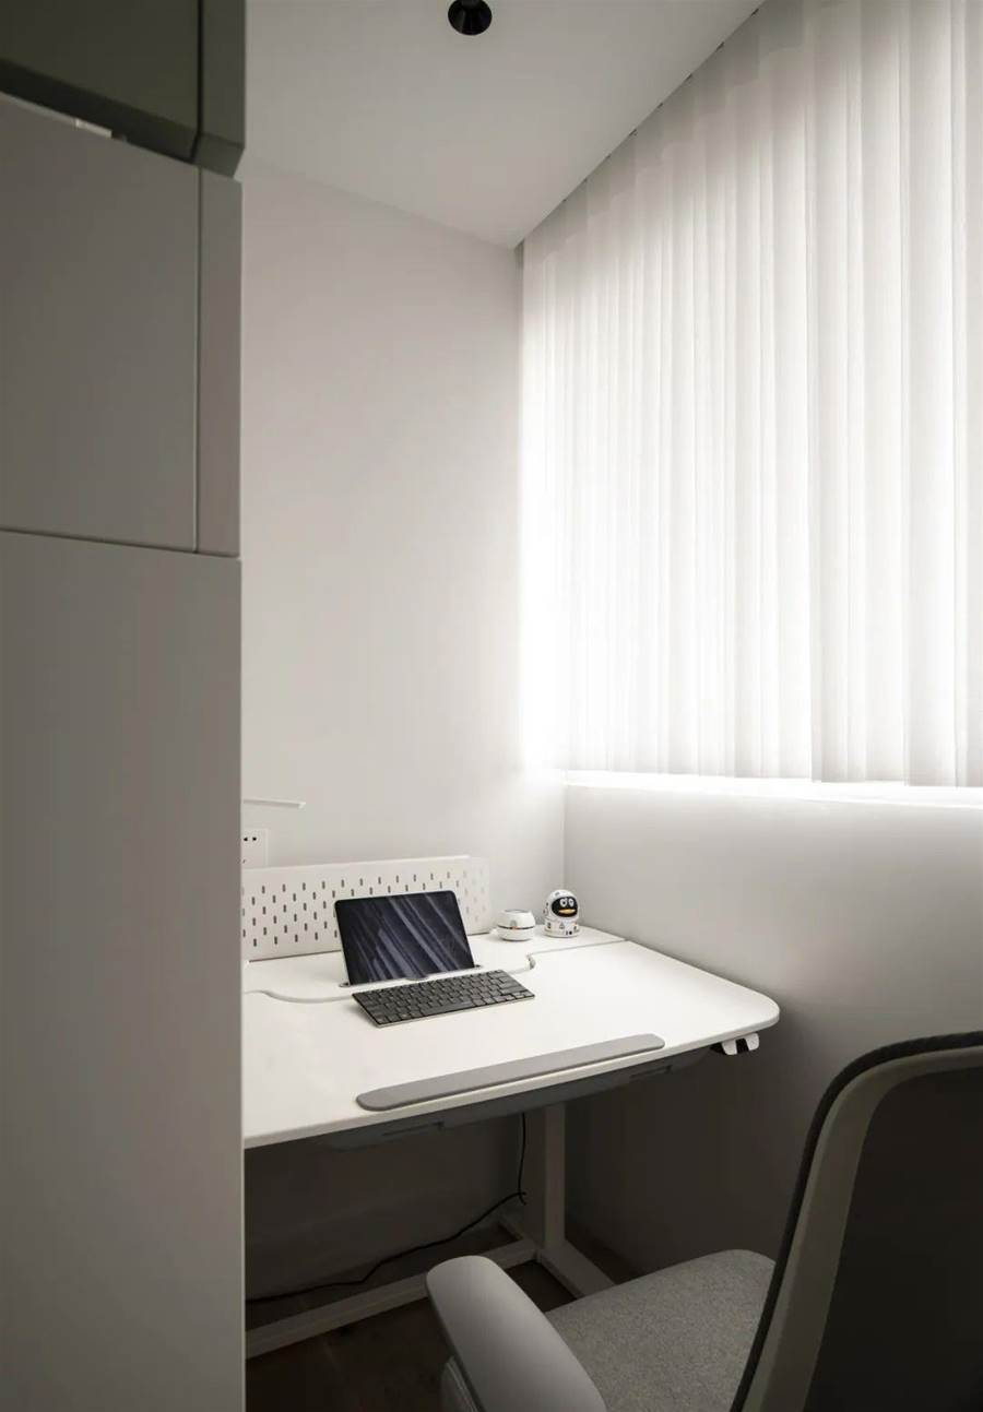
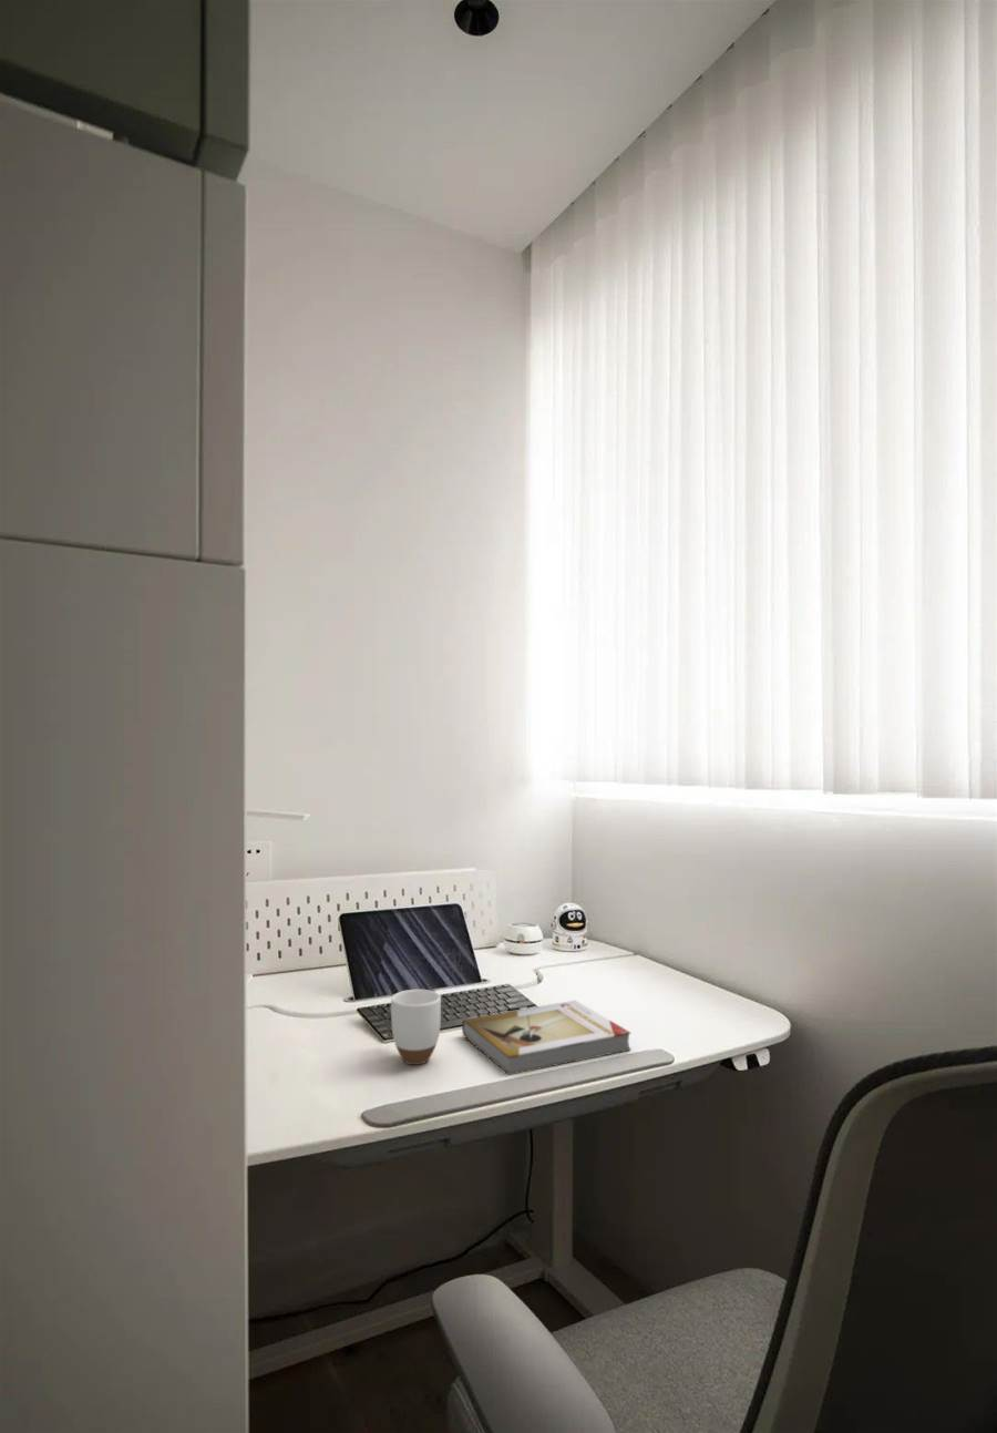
+ book [461,1000,631,1076]
+ mug [390,989,442,1066]
